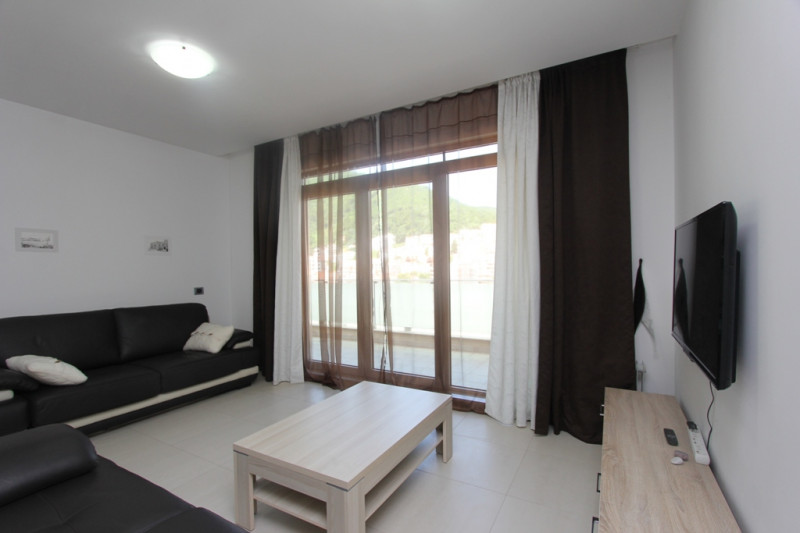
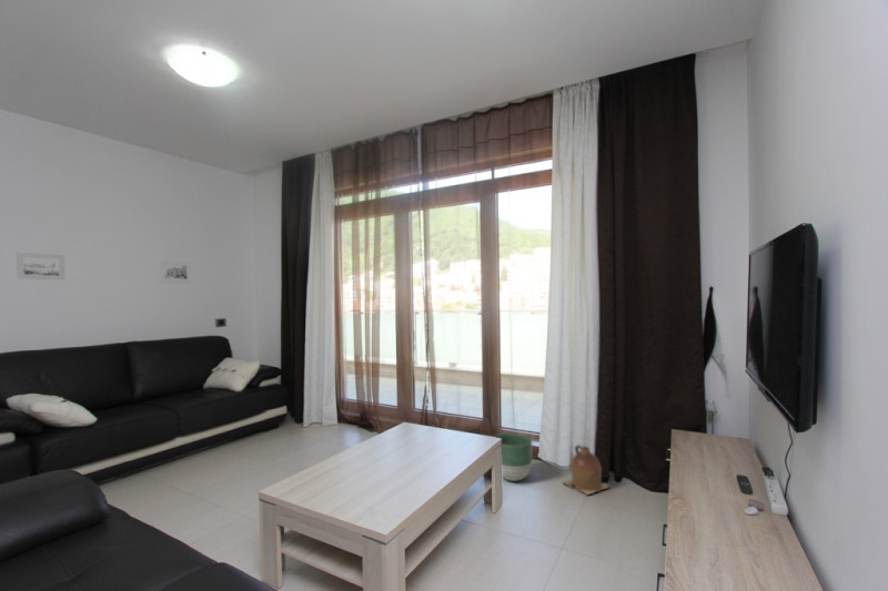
+ ceramic jug [562,444,612,497]
+ planter [494,431,533,482]
